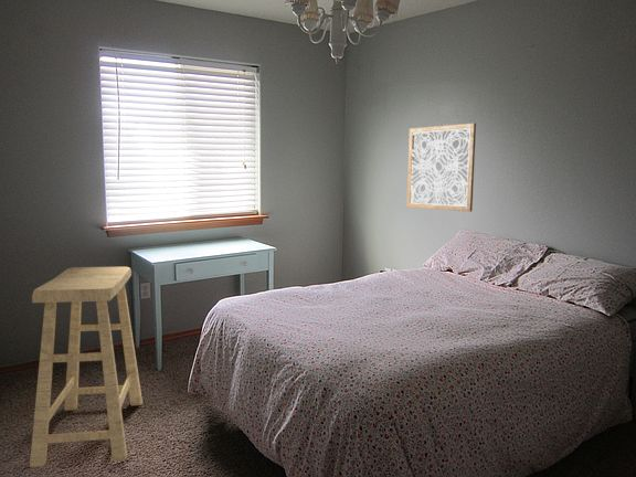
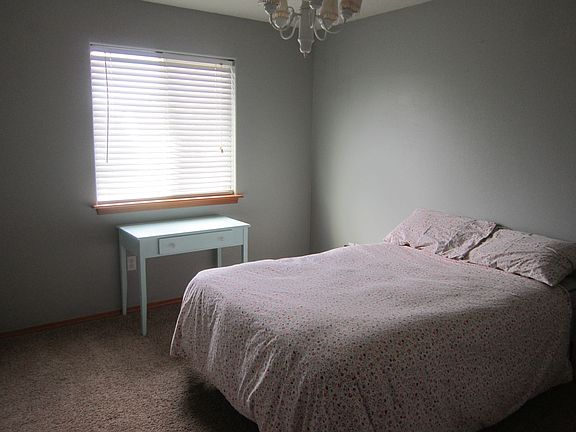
- wall art [406,121,477,213]
- stool [29,266,144,468]
